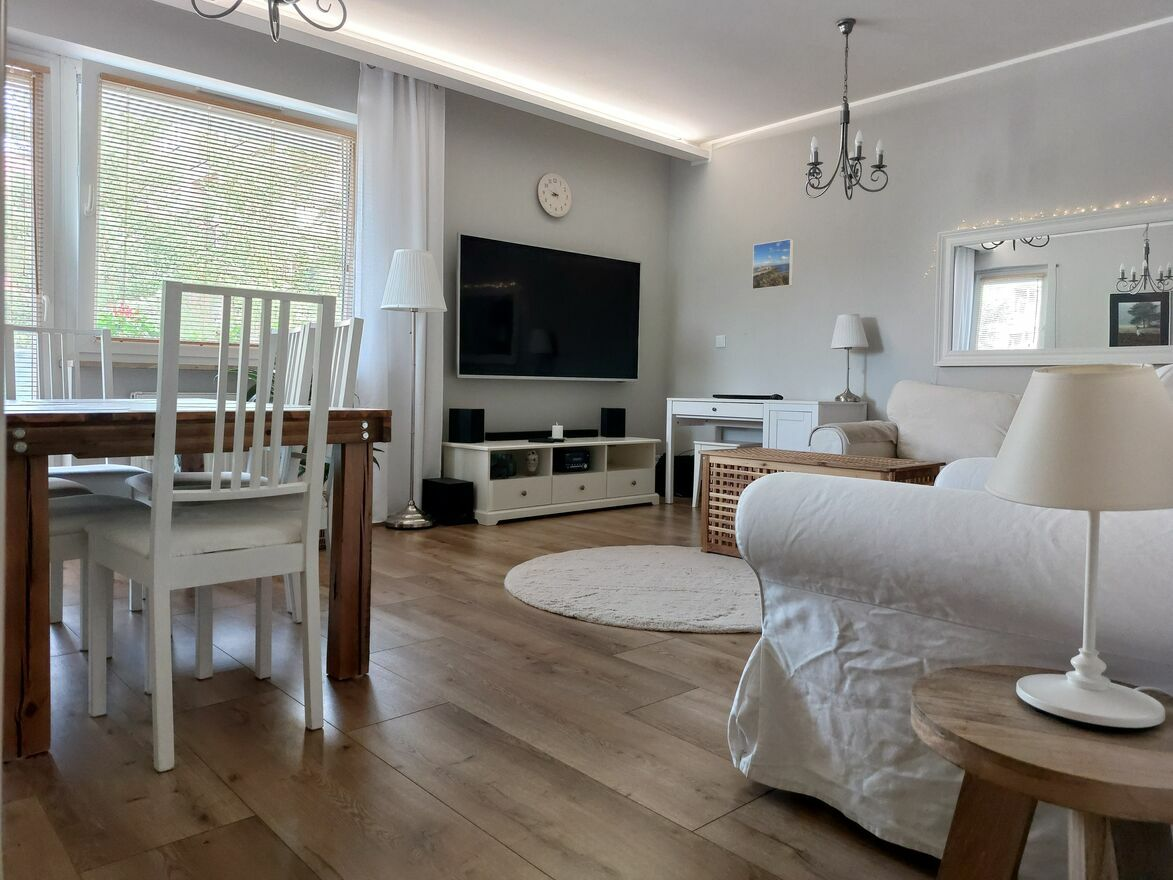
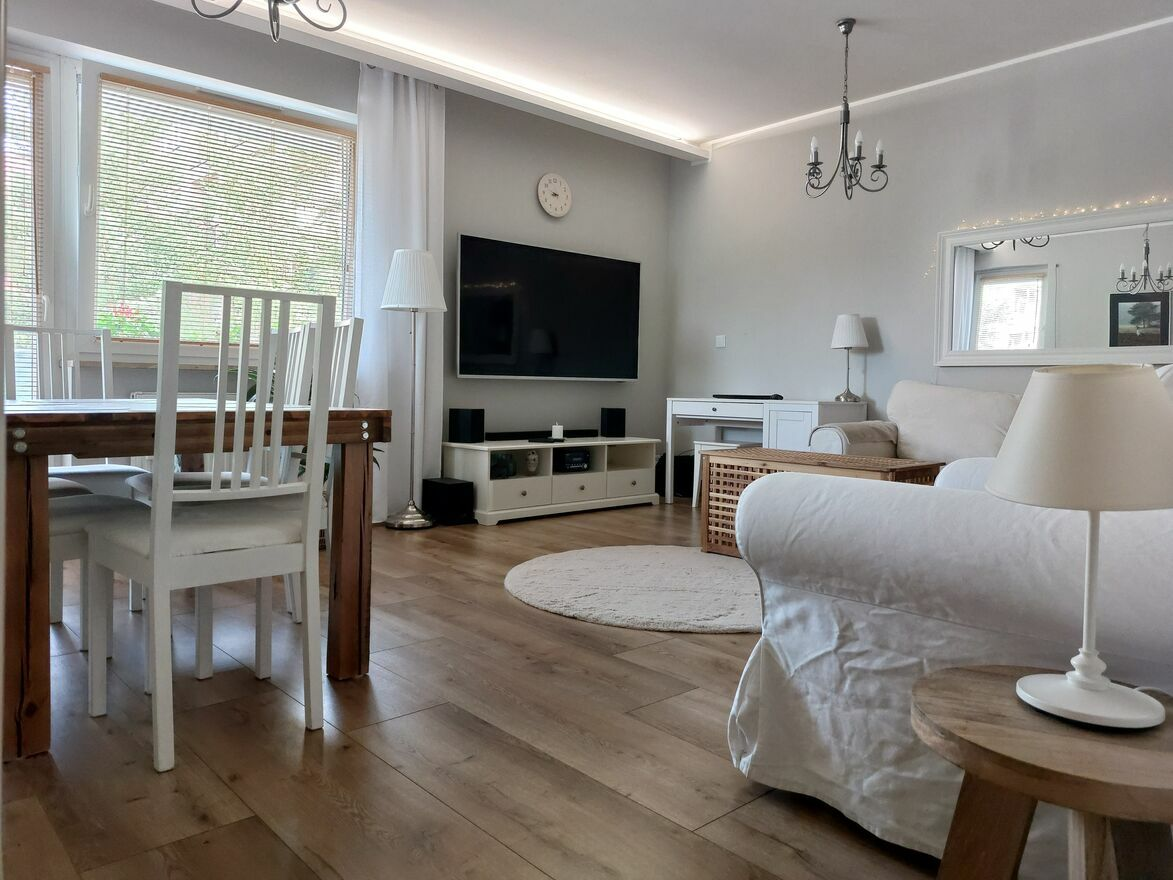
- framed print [751,238,795,291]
